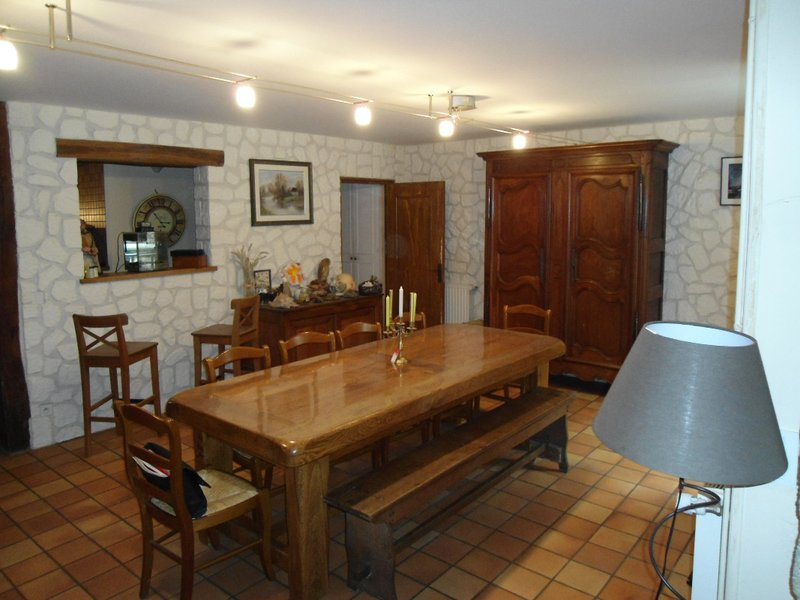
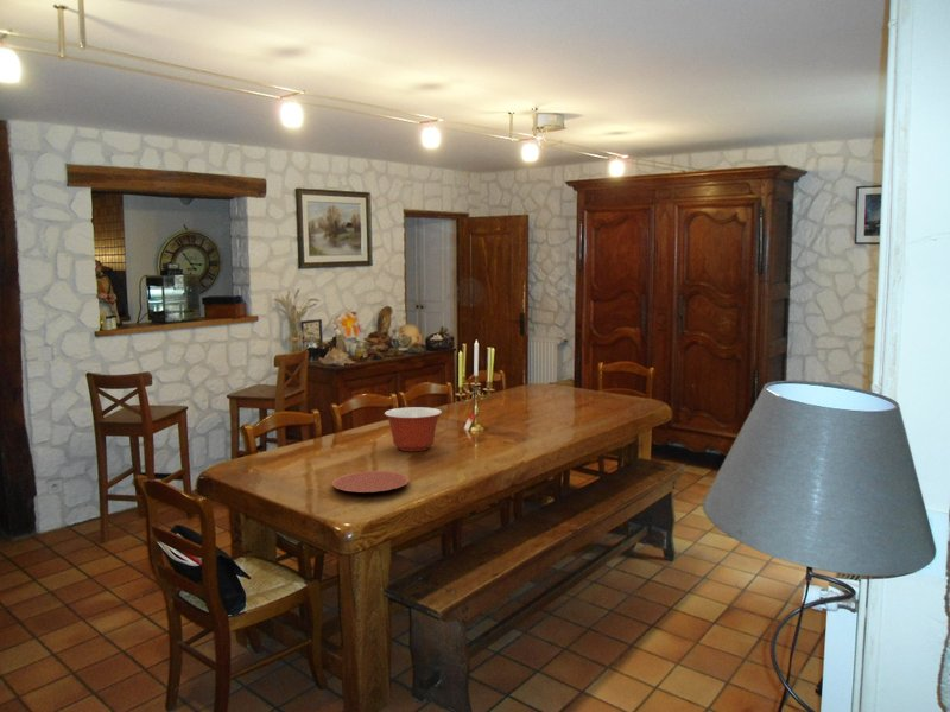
+ plate [331,470,411,494]
+ mixing bowl [384,406,443,452]
